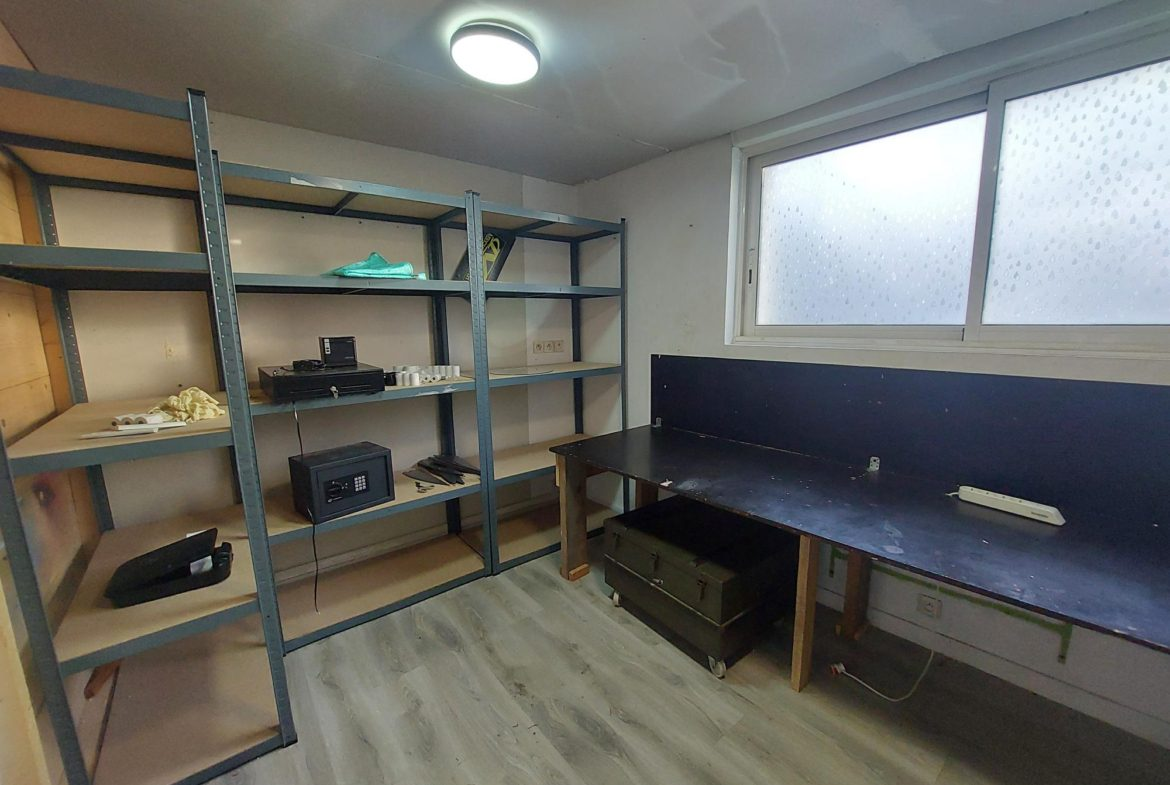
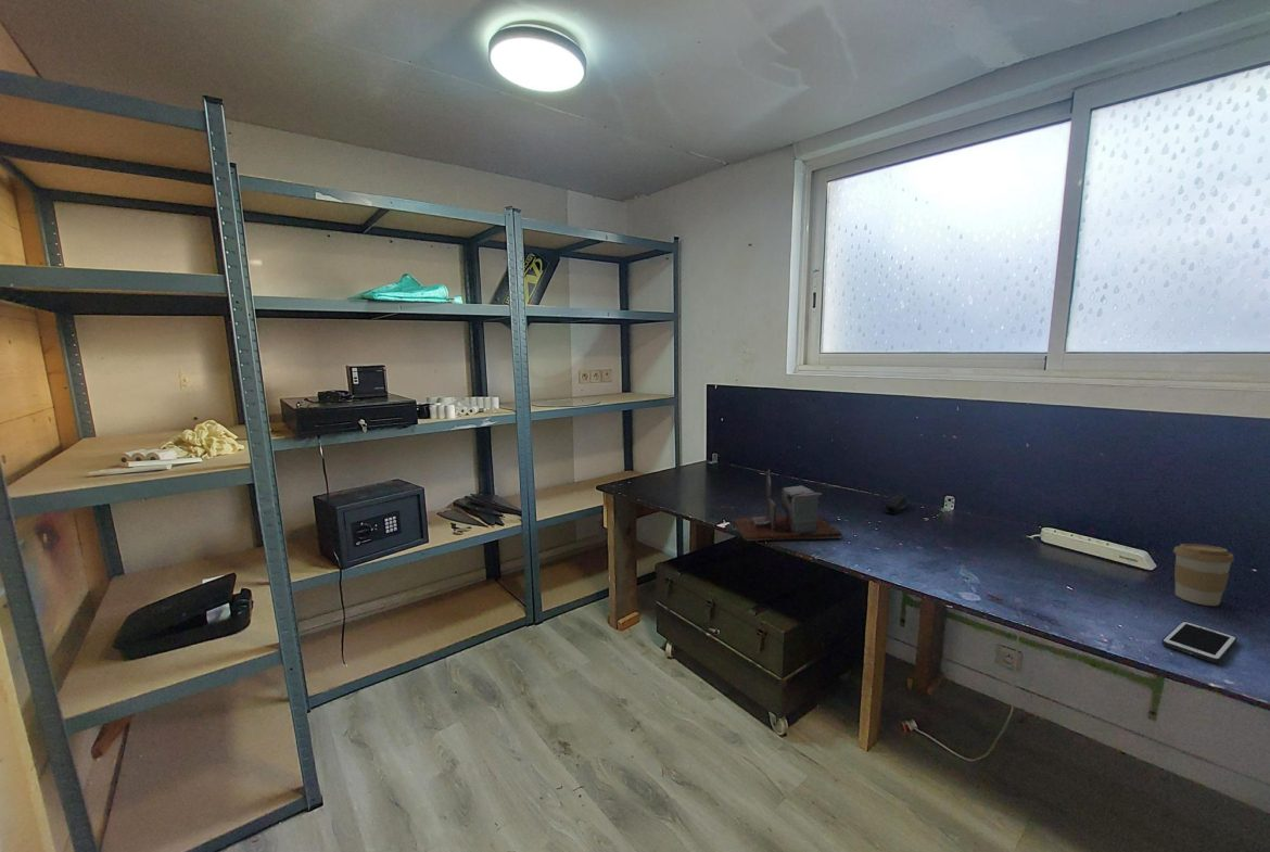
+ cell phone [1160,620,1239,664]
+ desk organizer [731,468,843,542]
+ coffee cup [1172,543,1235,607]
+ stapler [884,493,909,514]
+ pen [986,593,1062,624]
